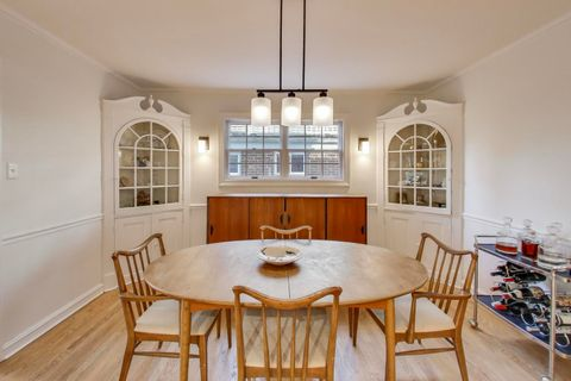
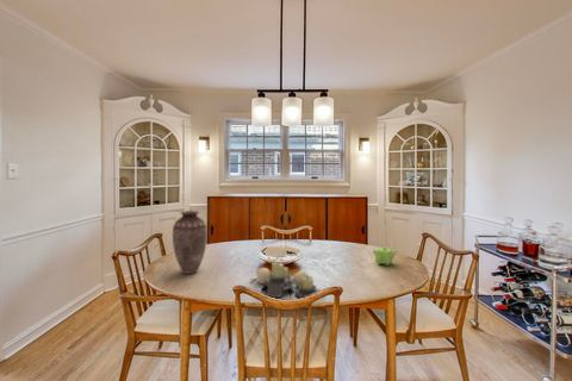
+ candle holder [248,261,322,299]
+ vase [172,210,209,275]
+ teapot [372,245,398,267]
